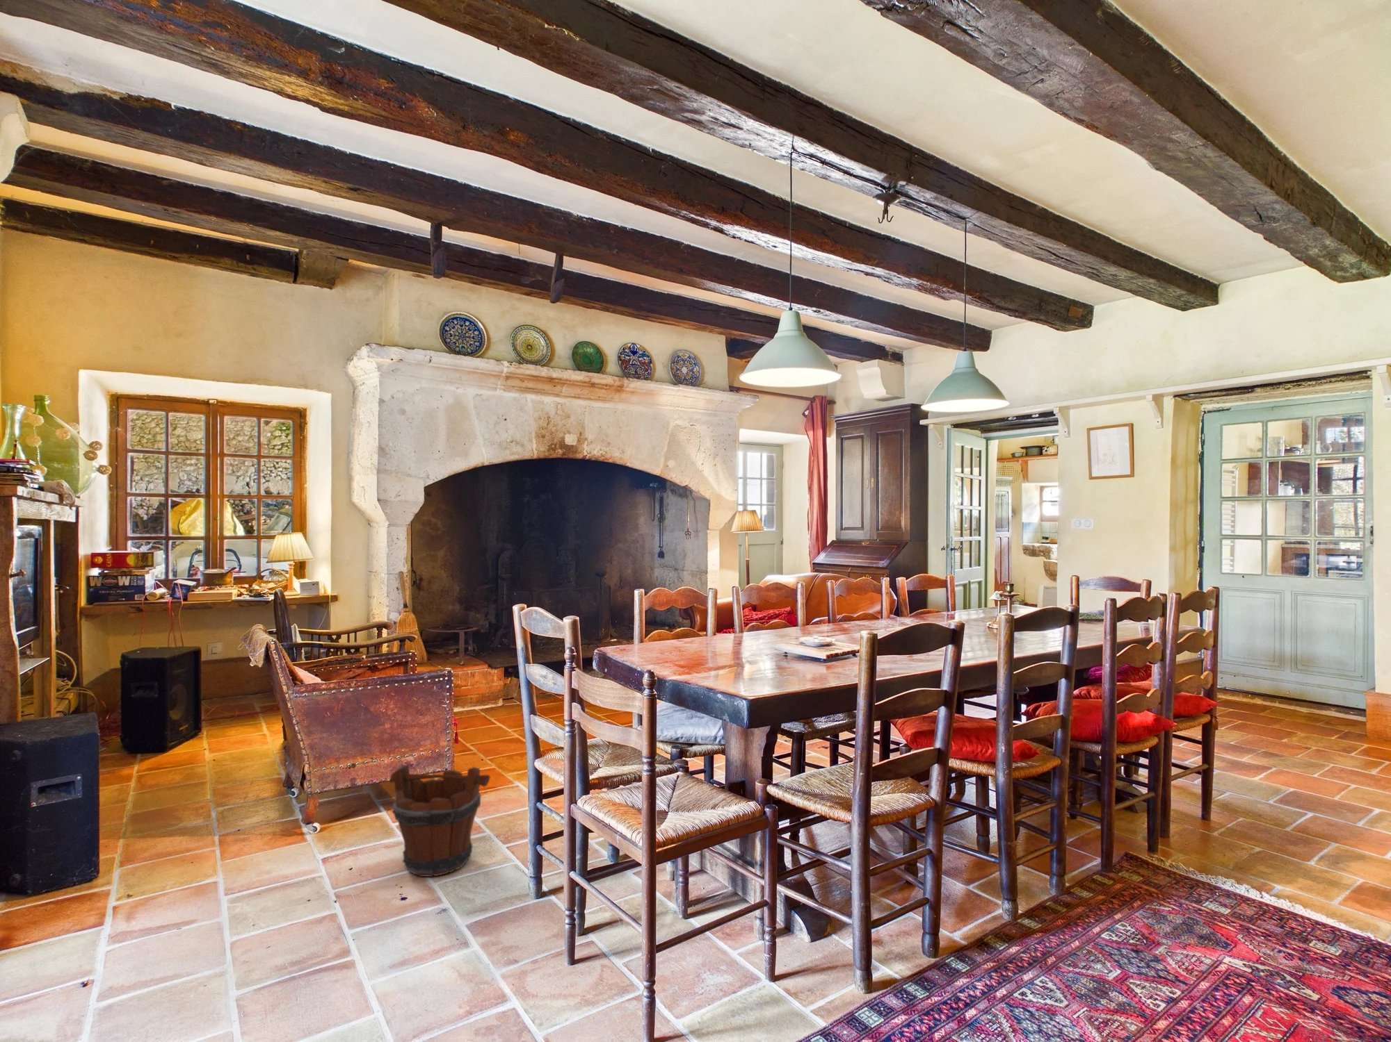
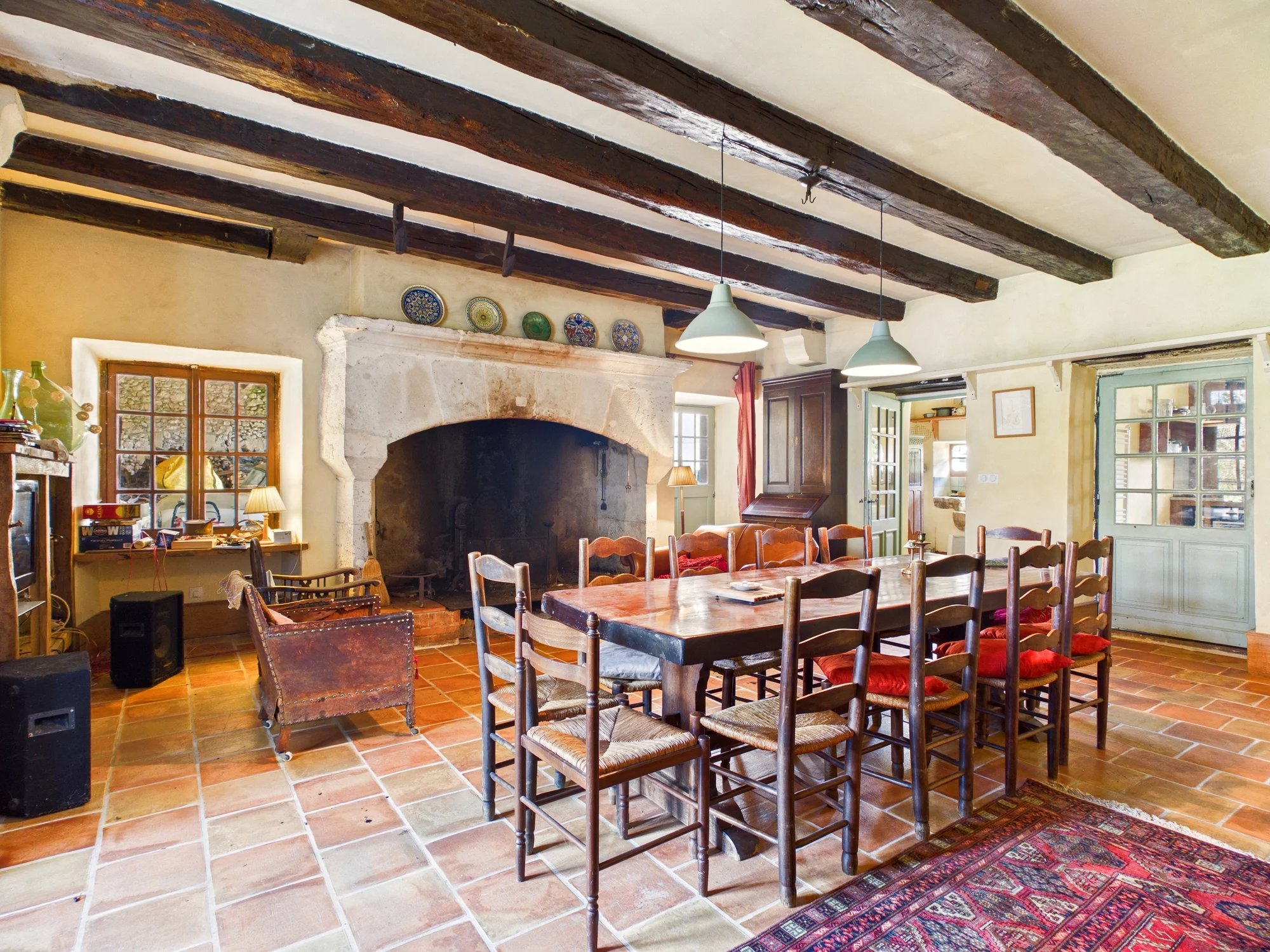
- wooden bucket [389,764,491,878]
